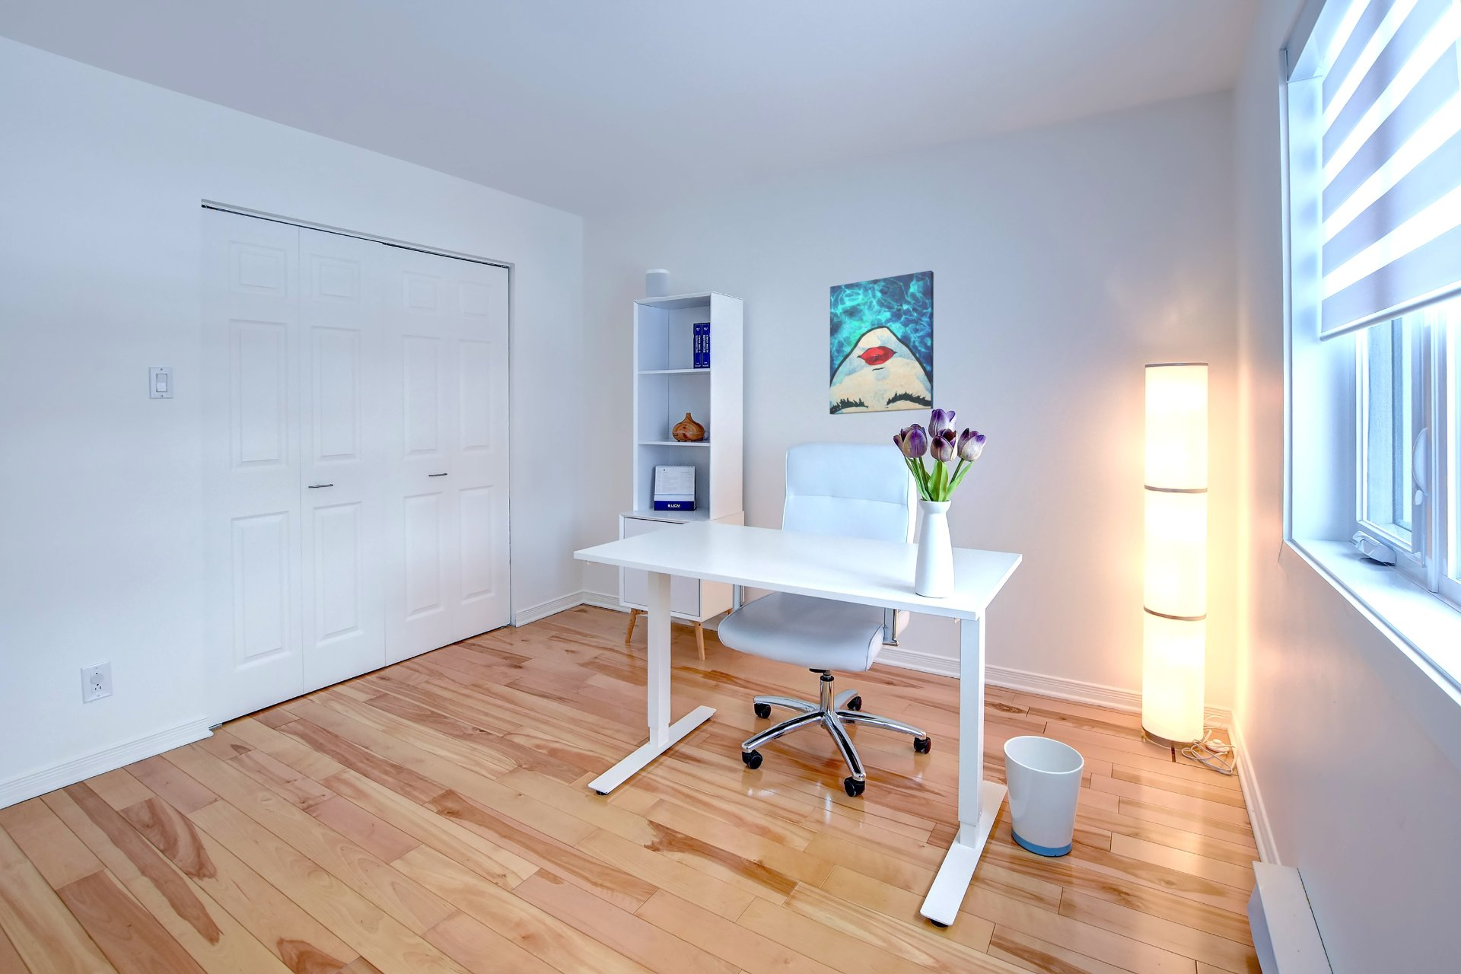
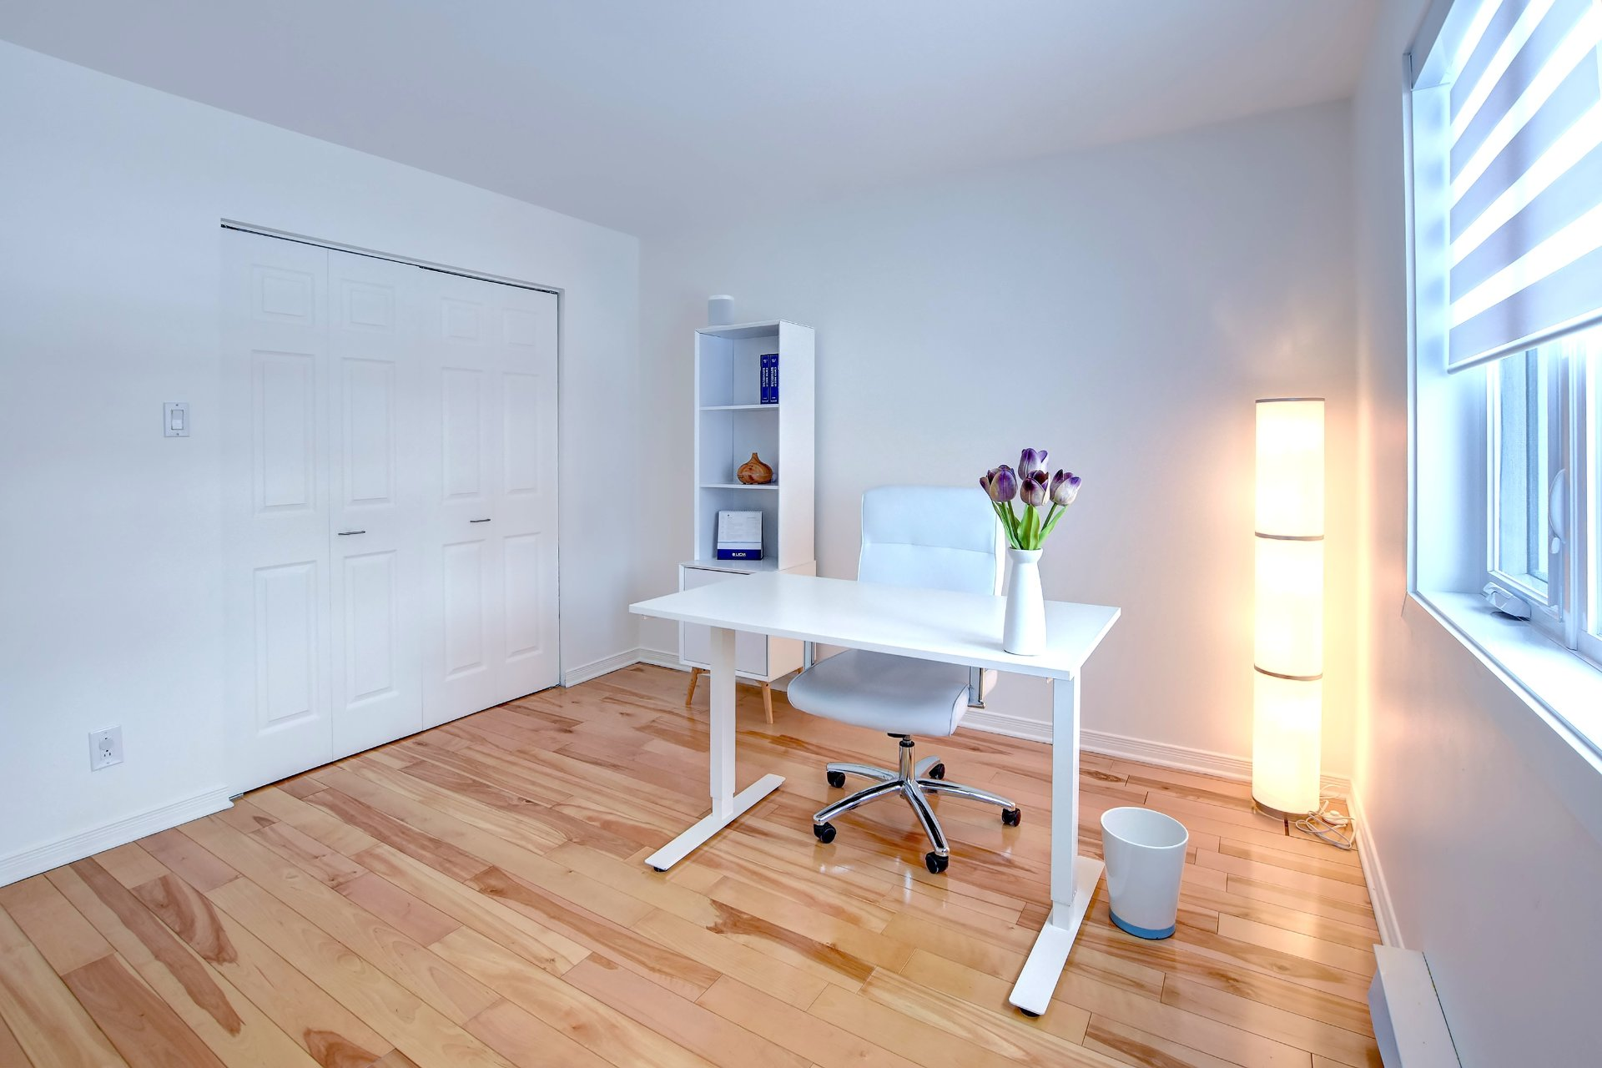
- wall art [828,270,935,415]
